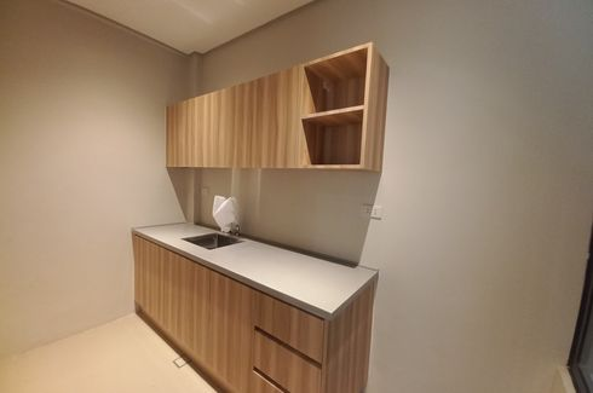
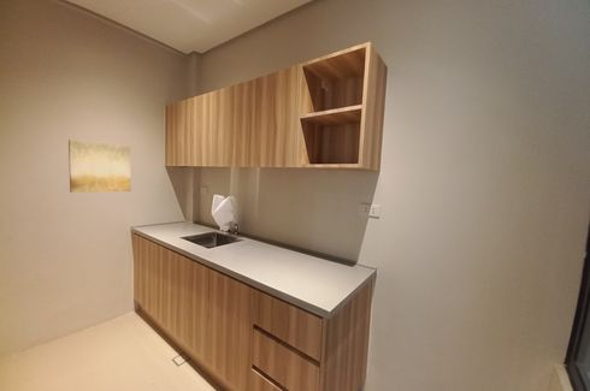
+ wall art [67,138,131,194]
